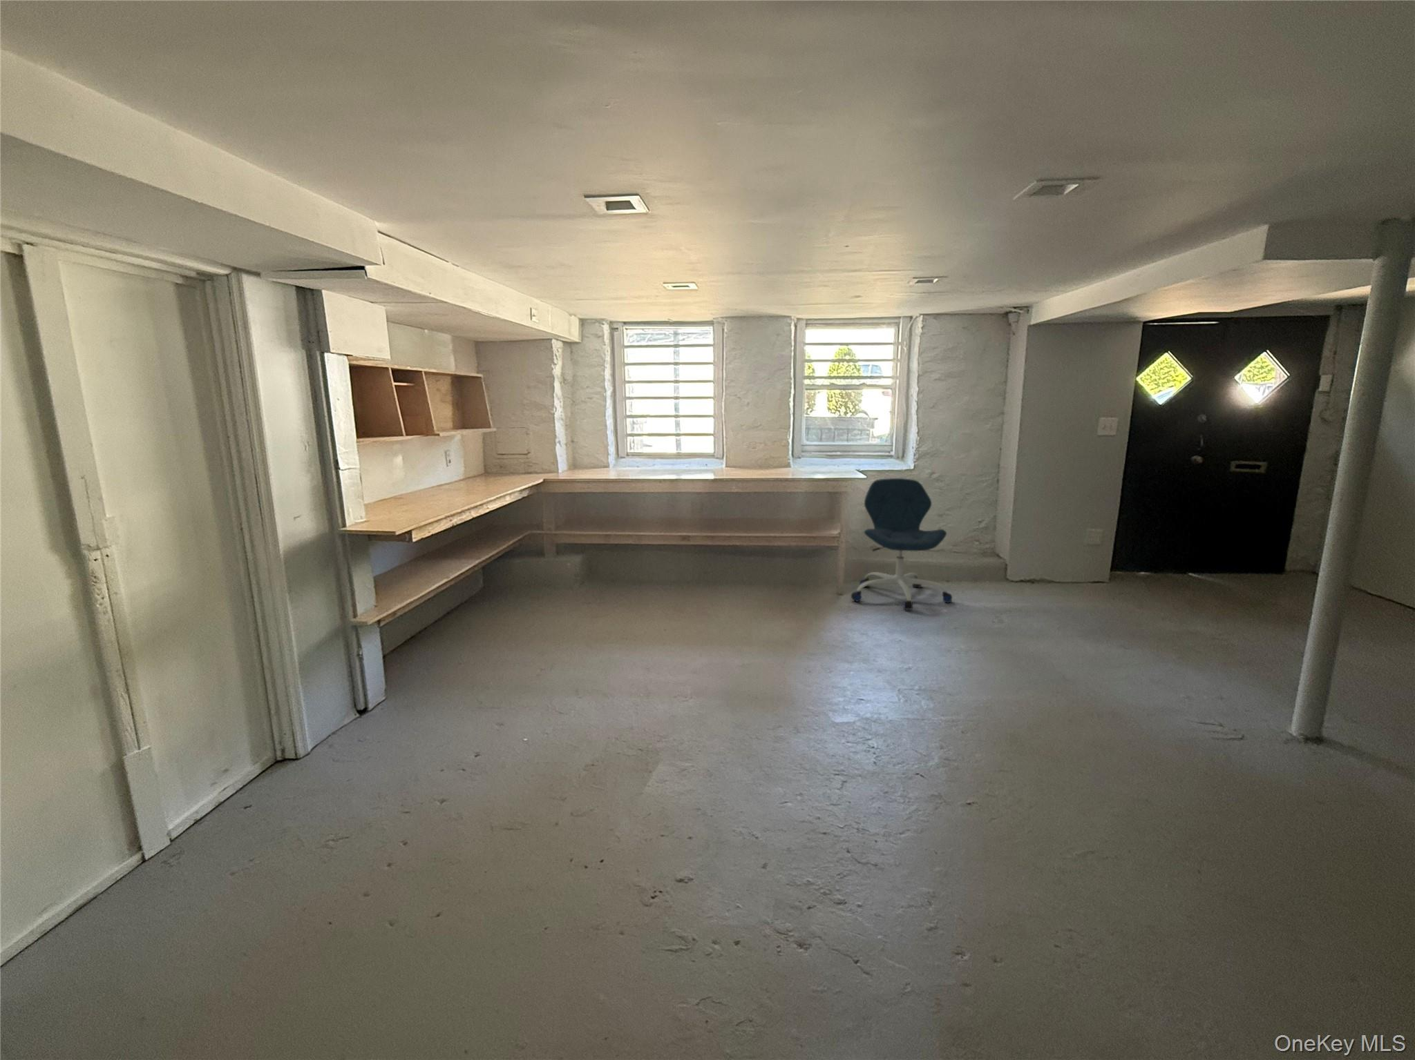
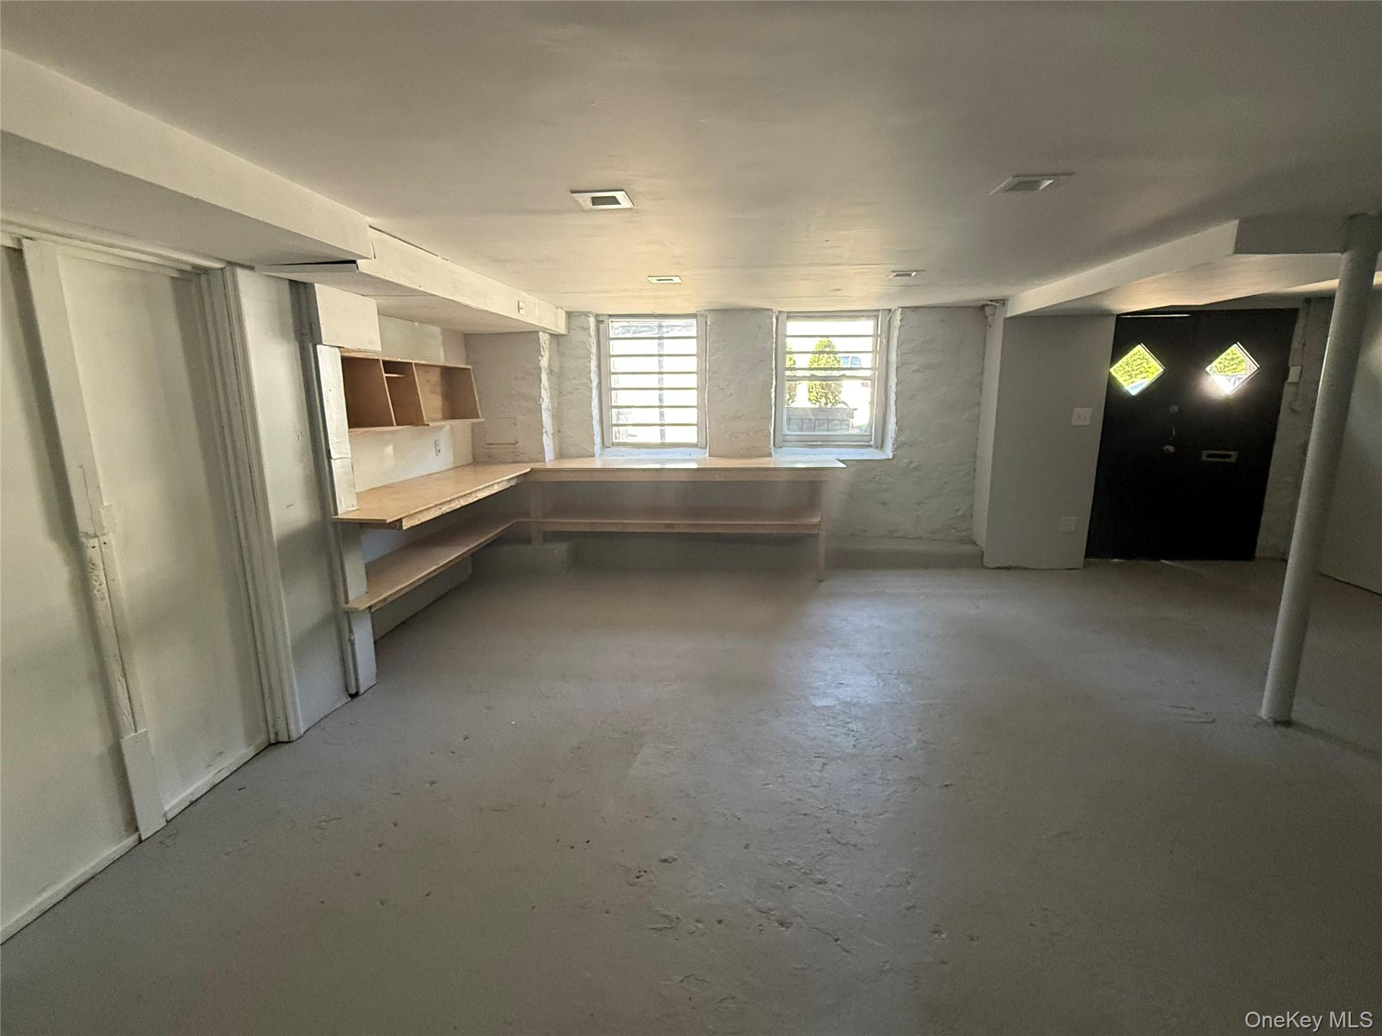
- office chair [850,478,953,611]
